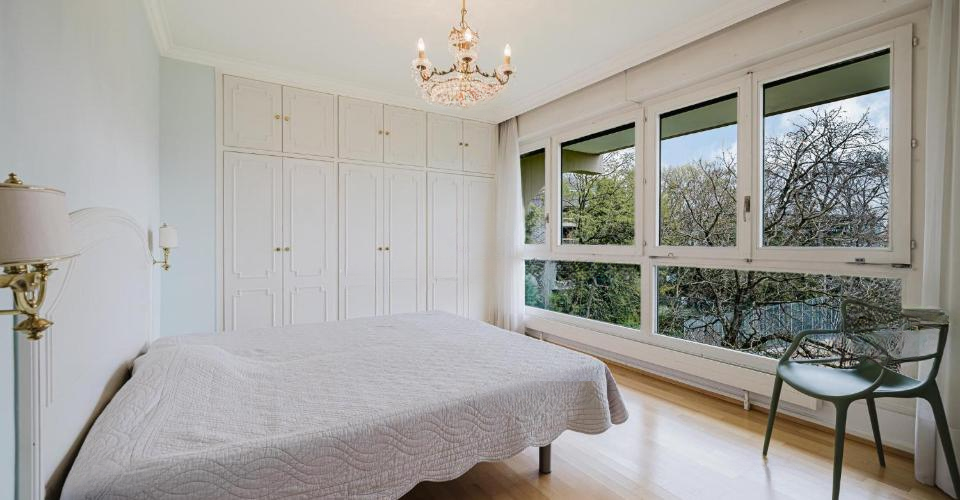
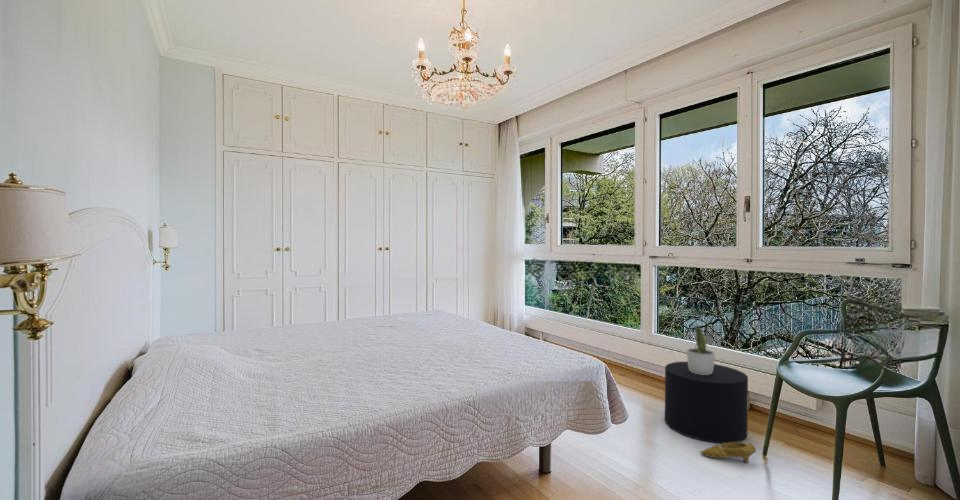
+ potted plant [686,318,716,375]
+ stool [664,361,749,444]
+ shoe [699,441,757,464]
